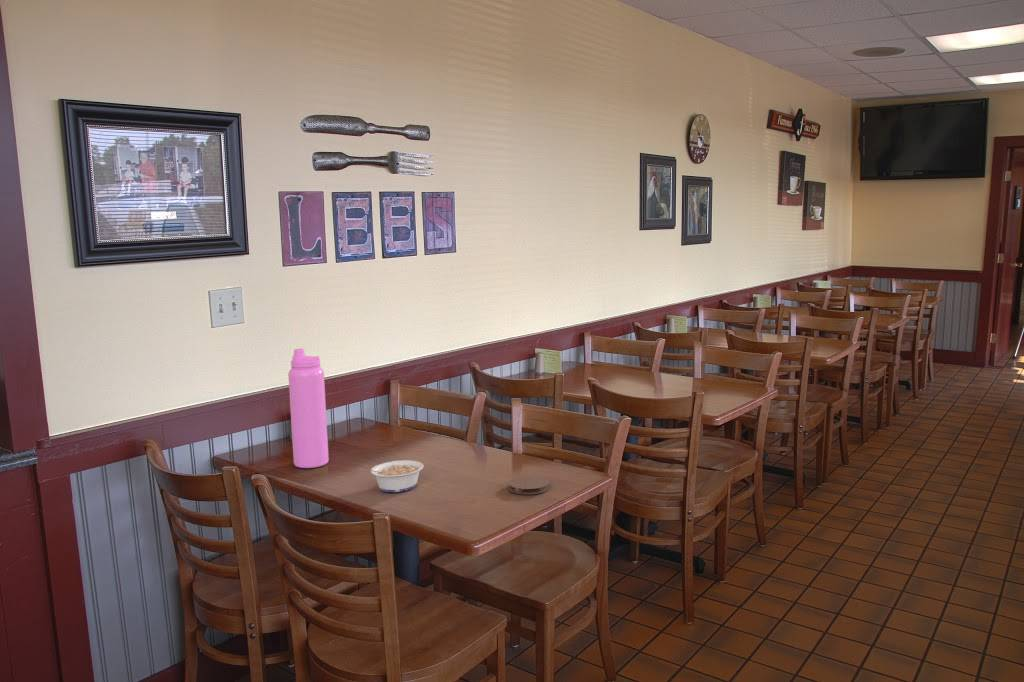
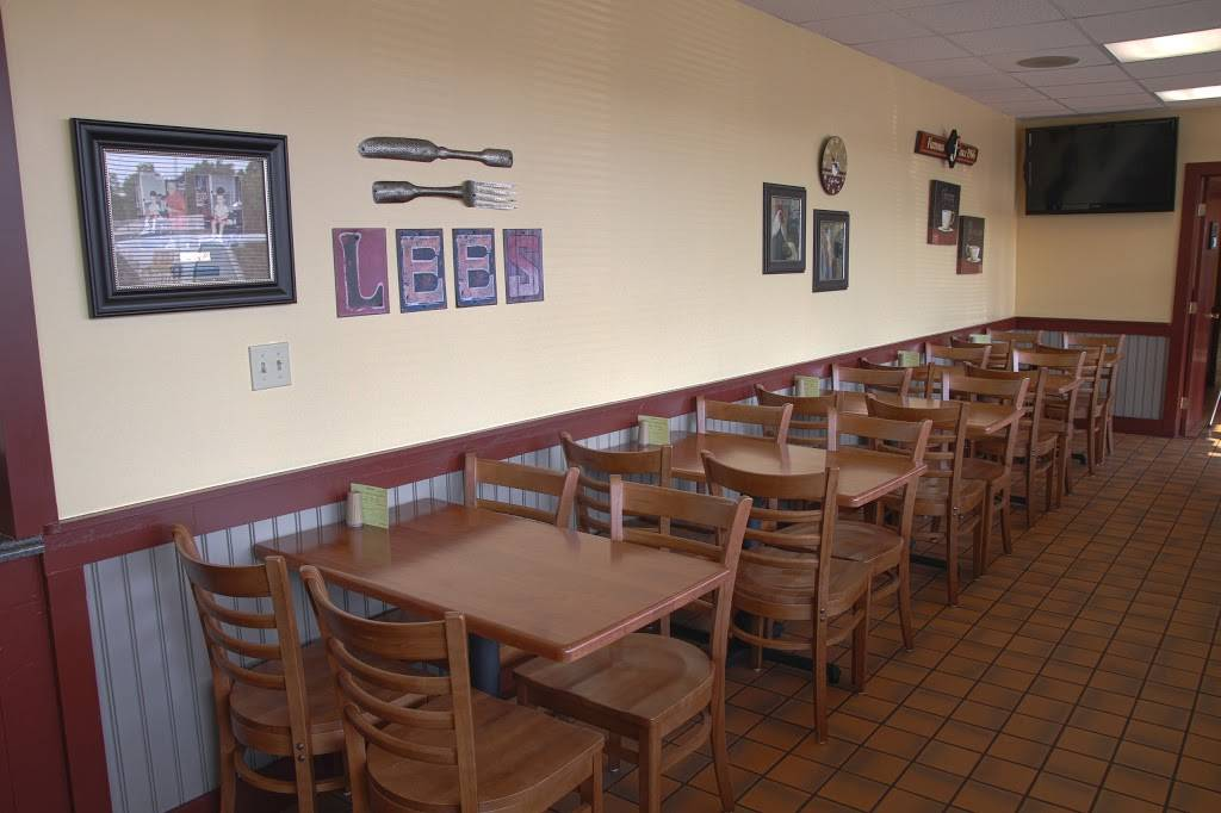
- legume [358,459,425,493]
- coaster [507,475,550,495]
- water bottle [287,348,330,469]
